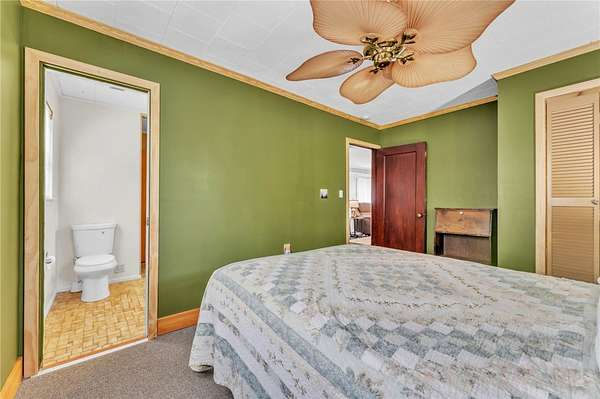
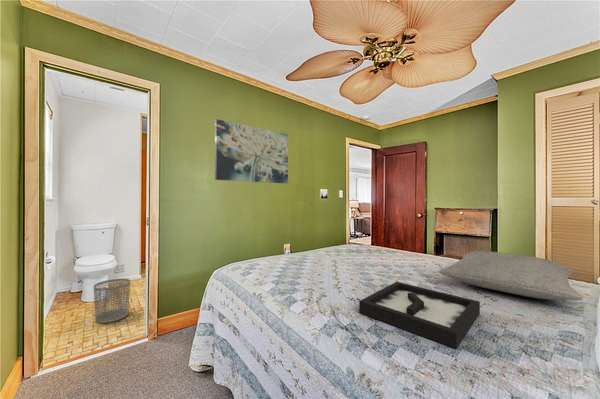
+ decorative tray [358,281,481,350]
+ pillow [438,250,583,301]
+ wall art [214,118,289,185]
+ waste bin [93,278,131,324]
